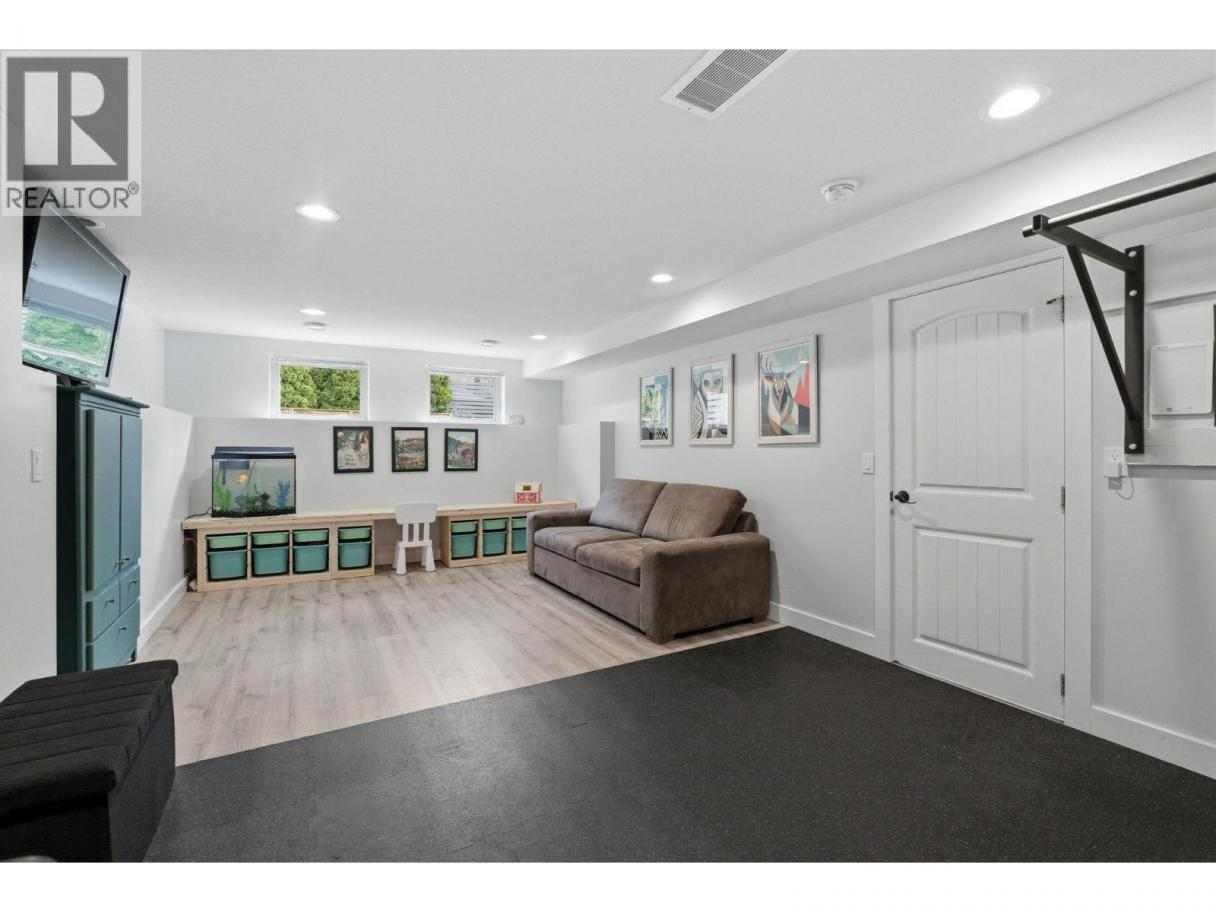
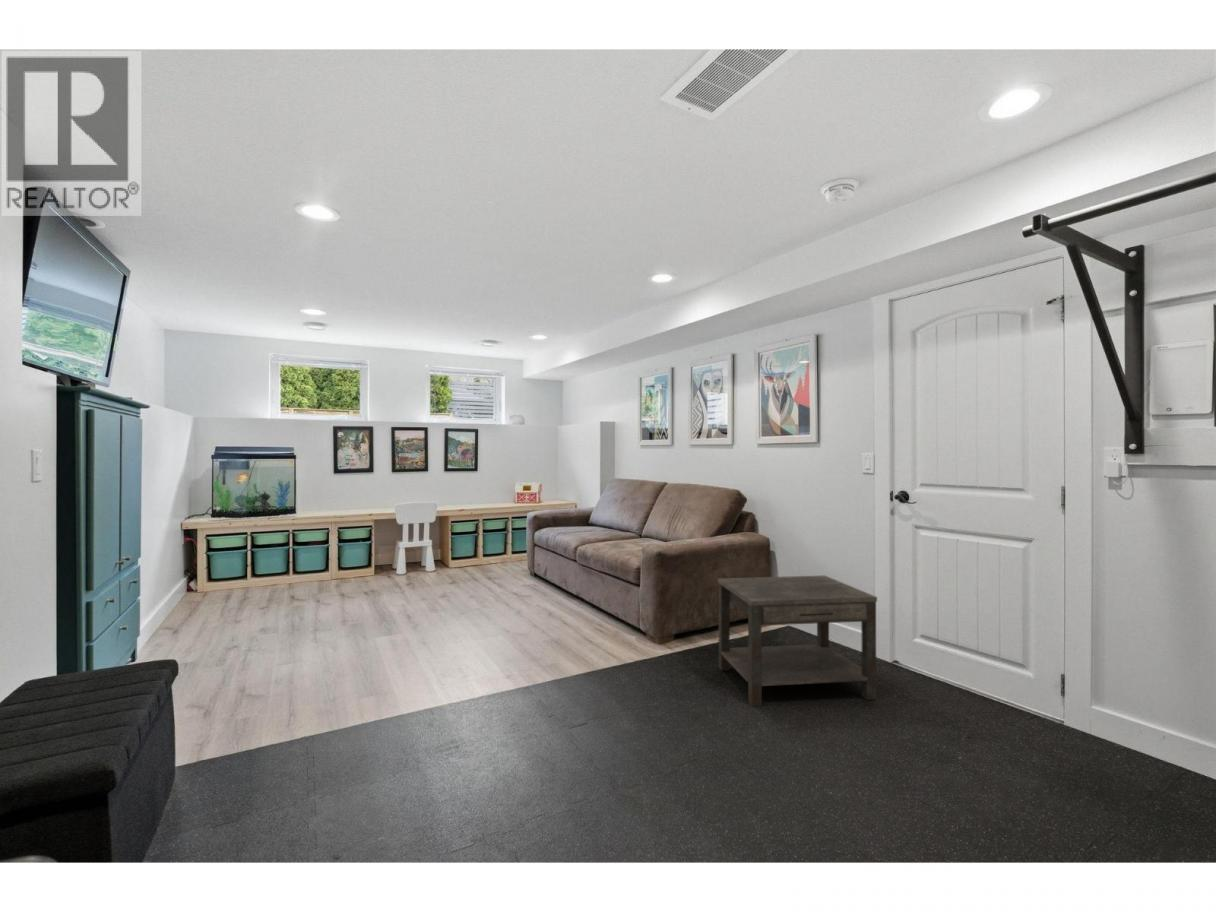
+ side table [717,575,878,707]
